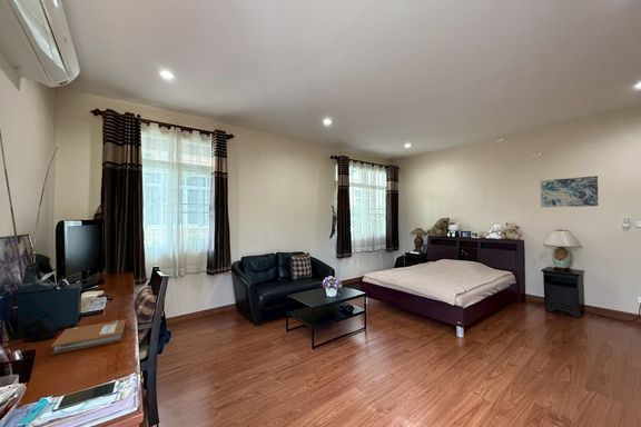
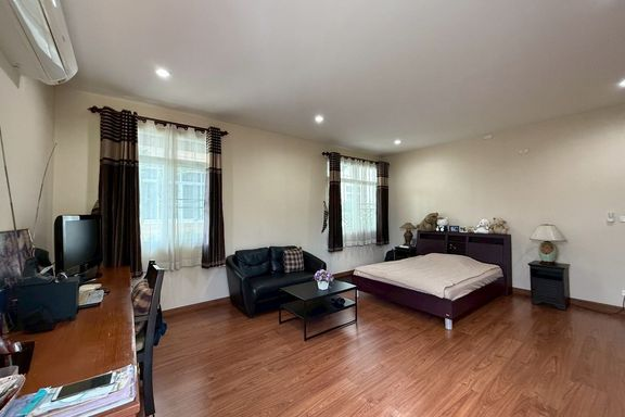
- notebook [50,318,130,356]
- wall art [540,175,599,208]
